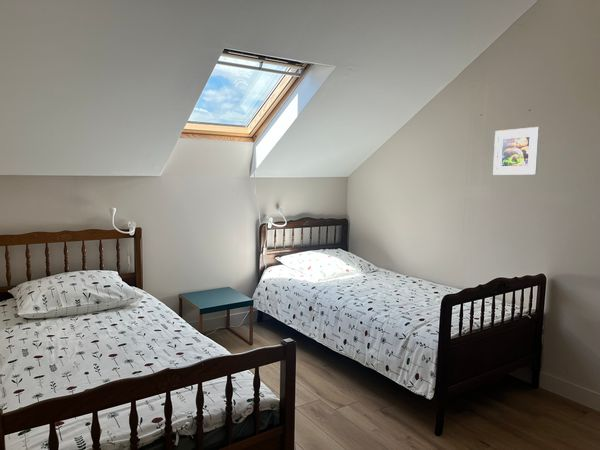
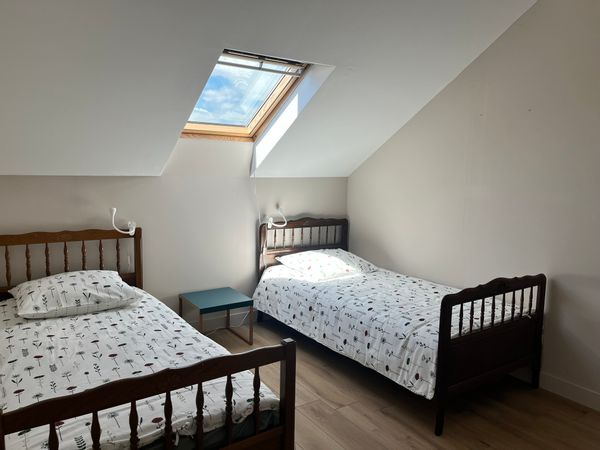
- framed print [492,126,541,176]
